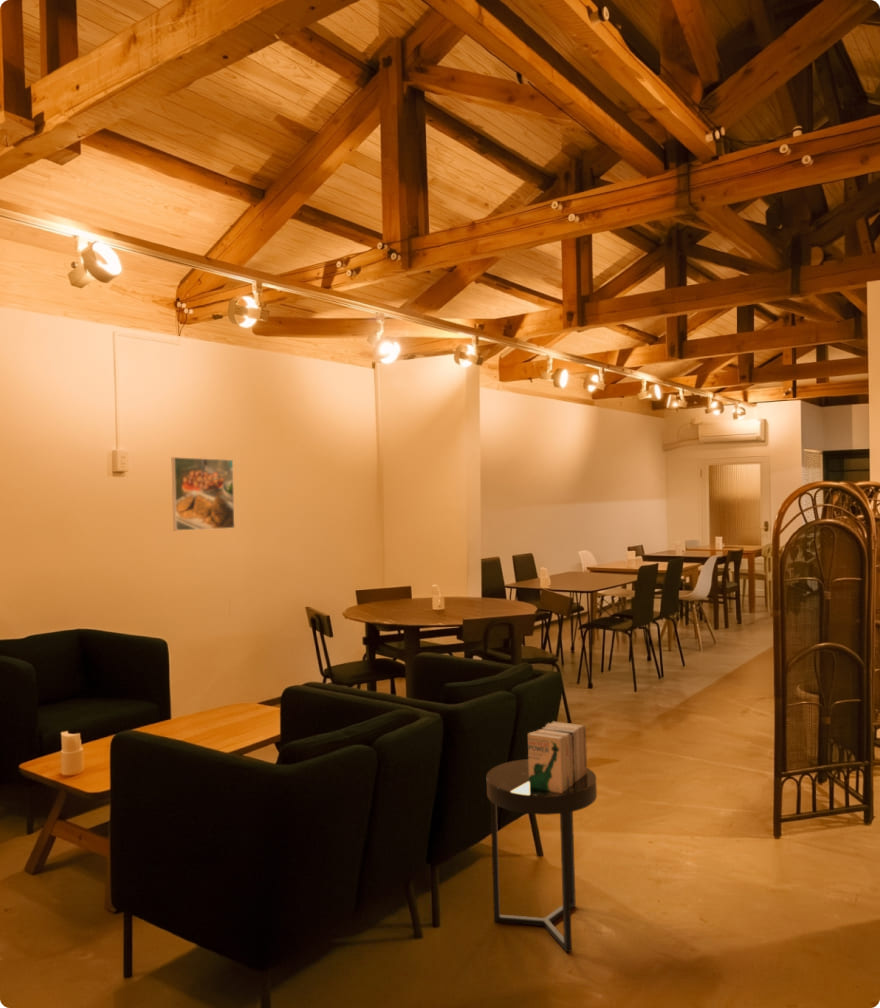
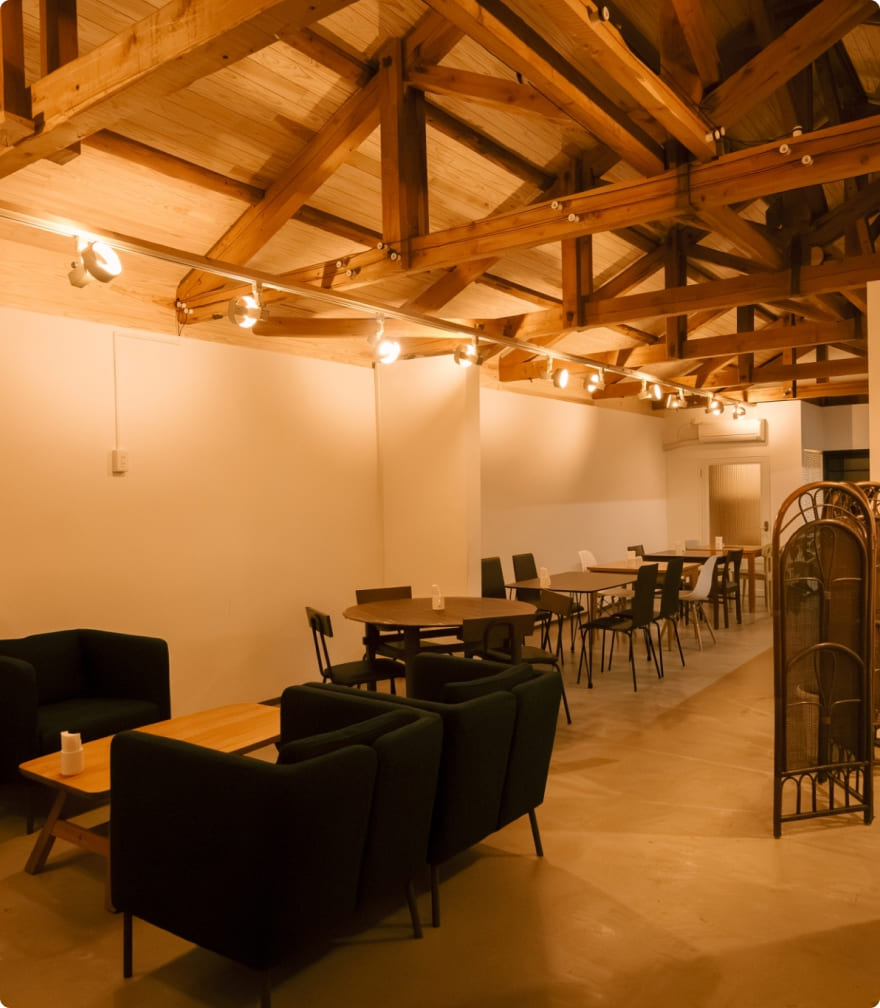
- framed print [171,456,236,532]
- side table [486,758,598,953]
- books [527,720,588,793]
